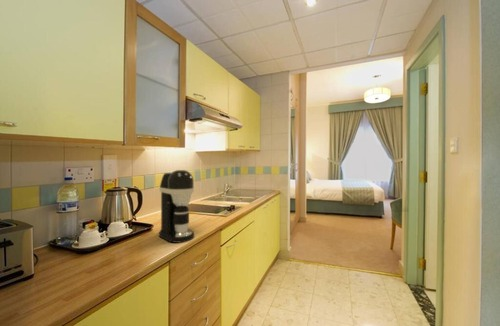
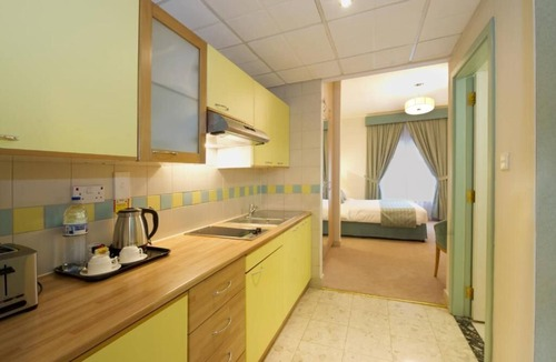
- coffee maker [158,169,195,244]
